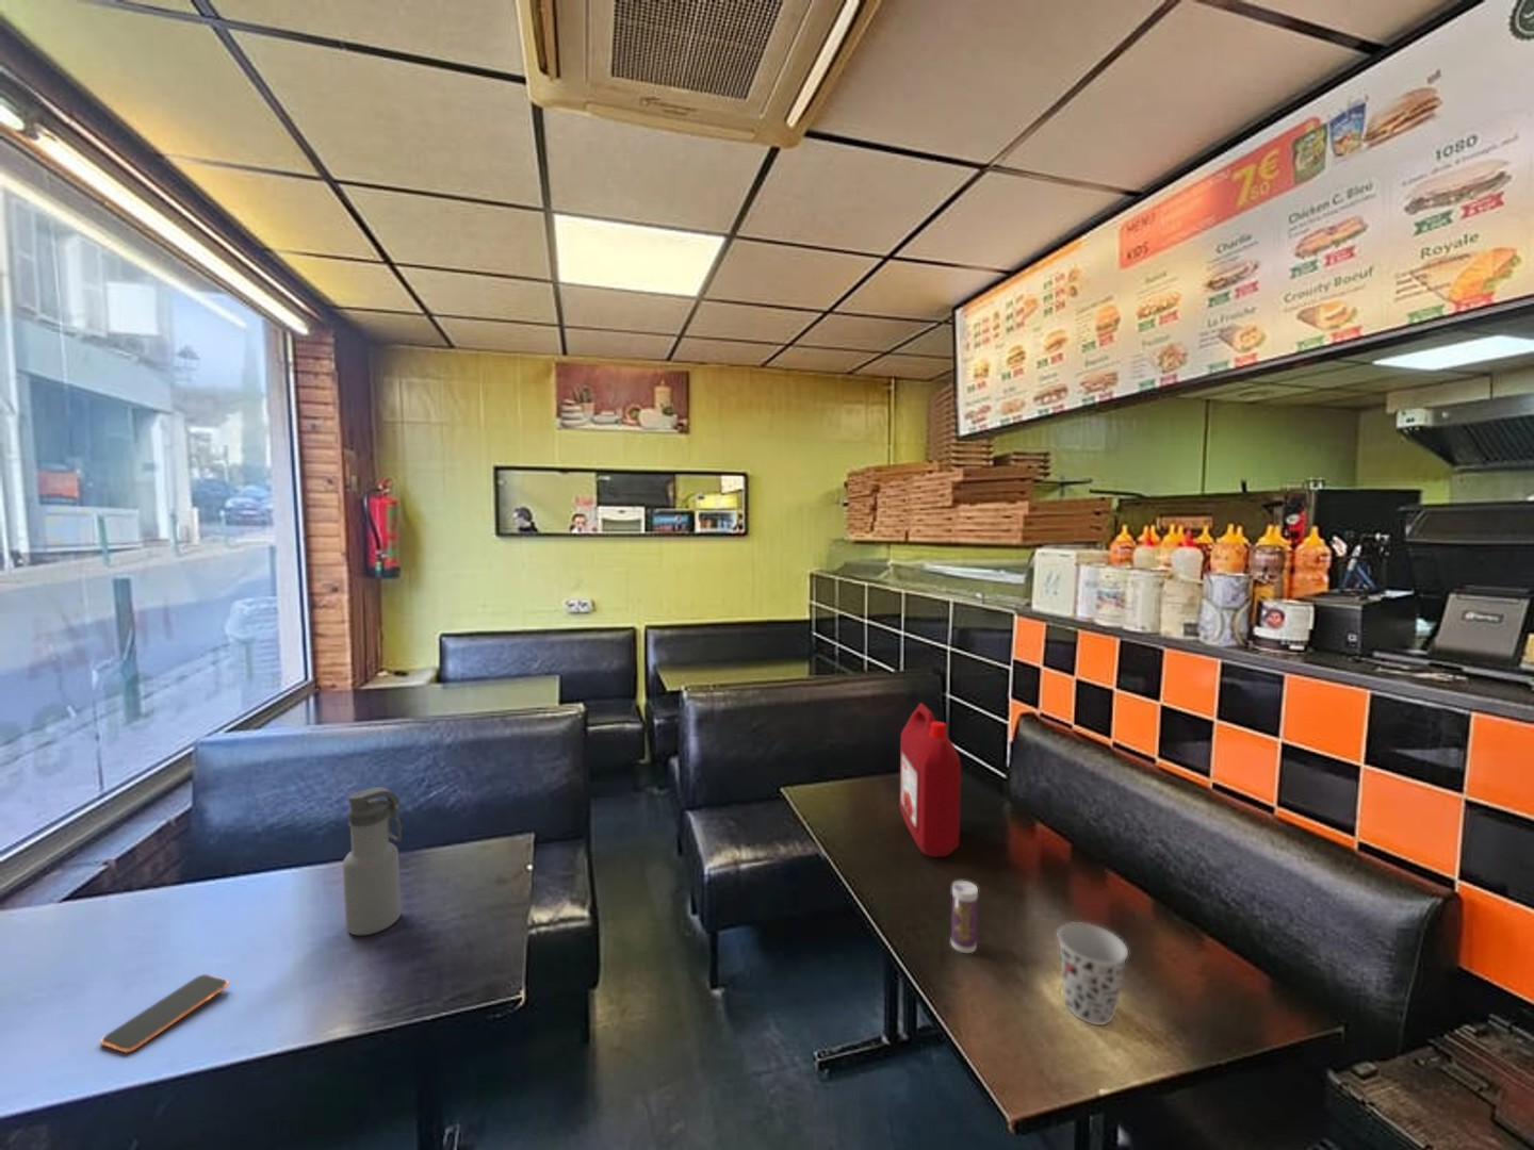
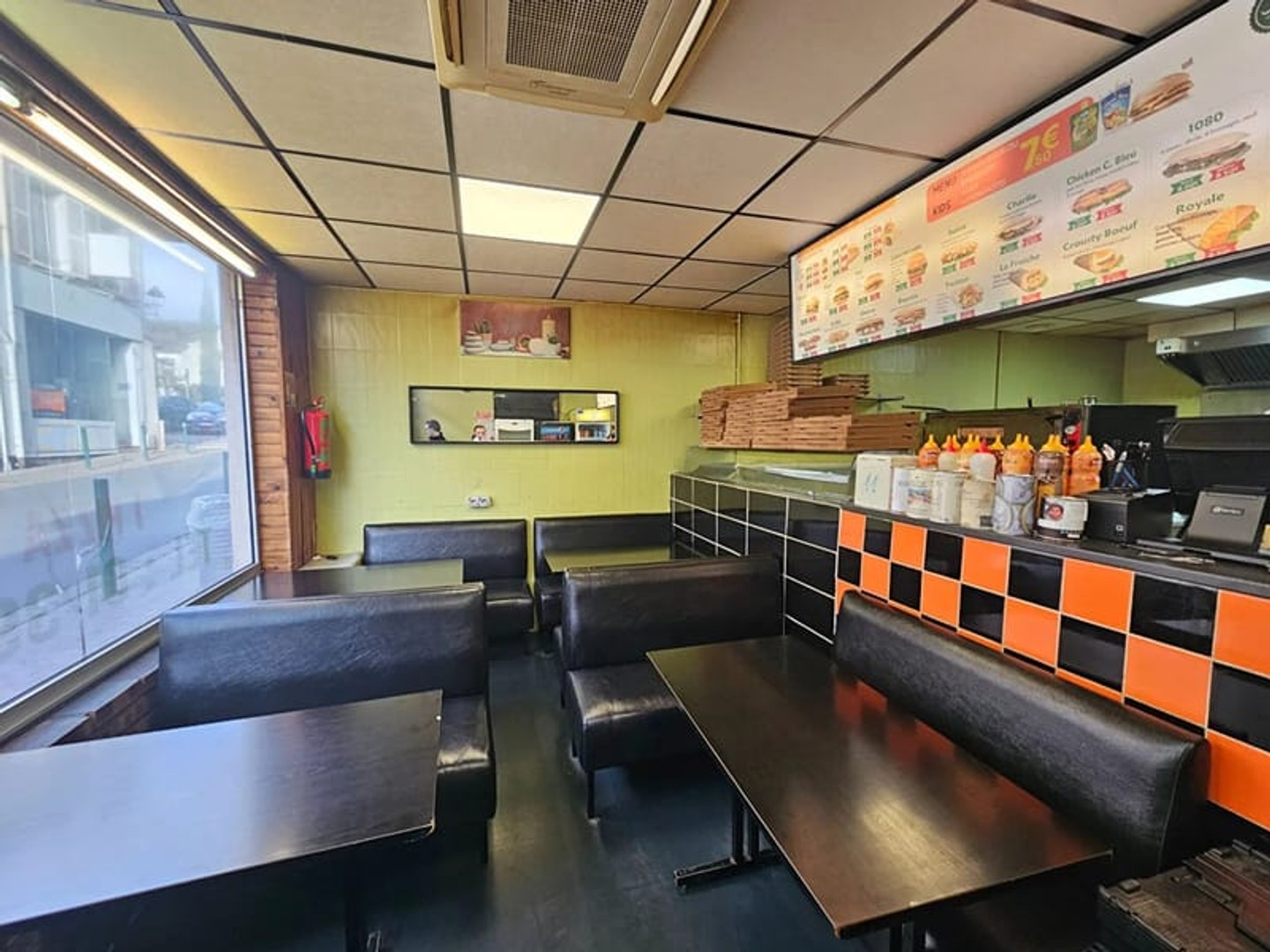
- beverage can [951,879,980,954]
- water bottle [342,786,402,936]
- smartphone [99,974,231,1055]
- ketchup jug [899,702,961,858]
- cup [1057,920,1129,1027]
